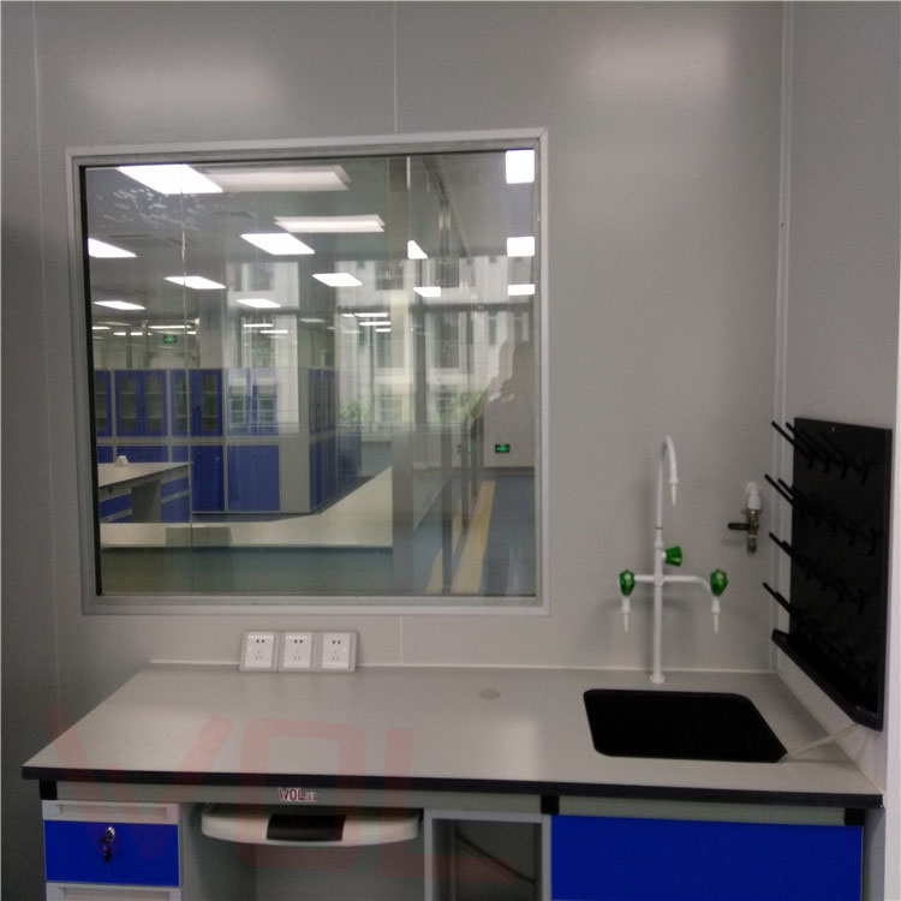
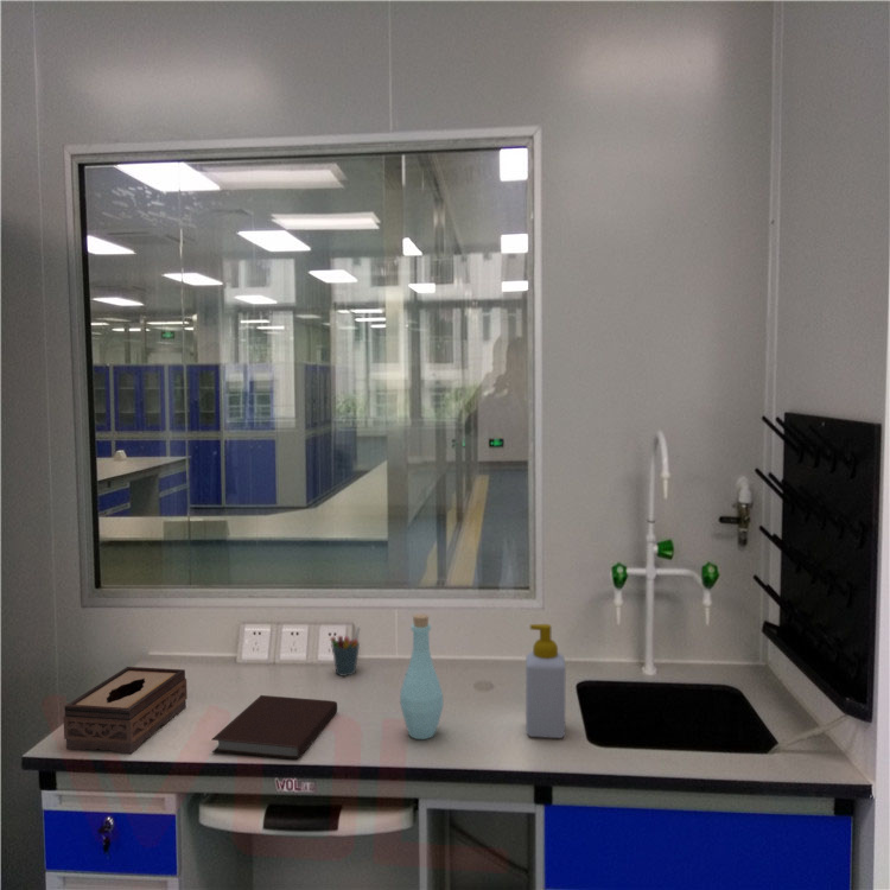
+ pen holder [329,625,362,678]
+ bottle [399,612,445,740]
+ notebook [211,694,338,762]
+ tissue box [62,666,189,755]
+ soap bottle [525,623,567,739]
